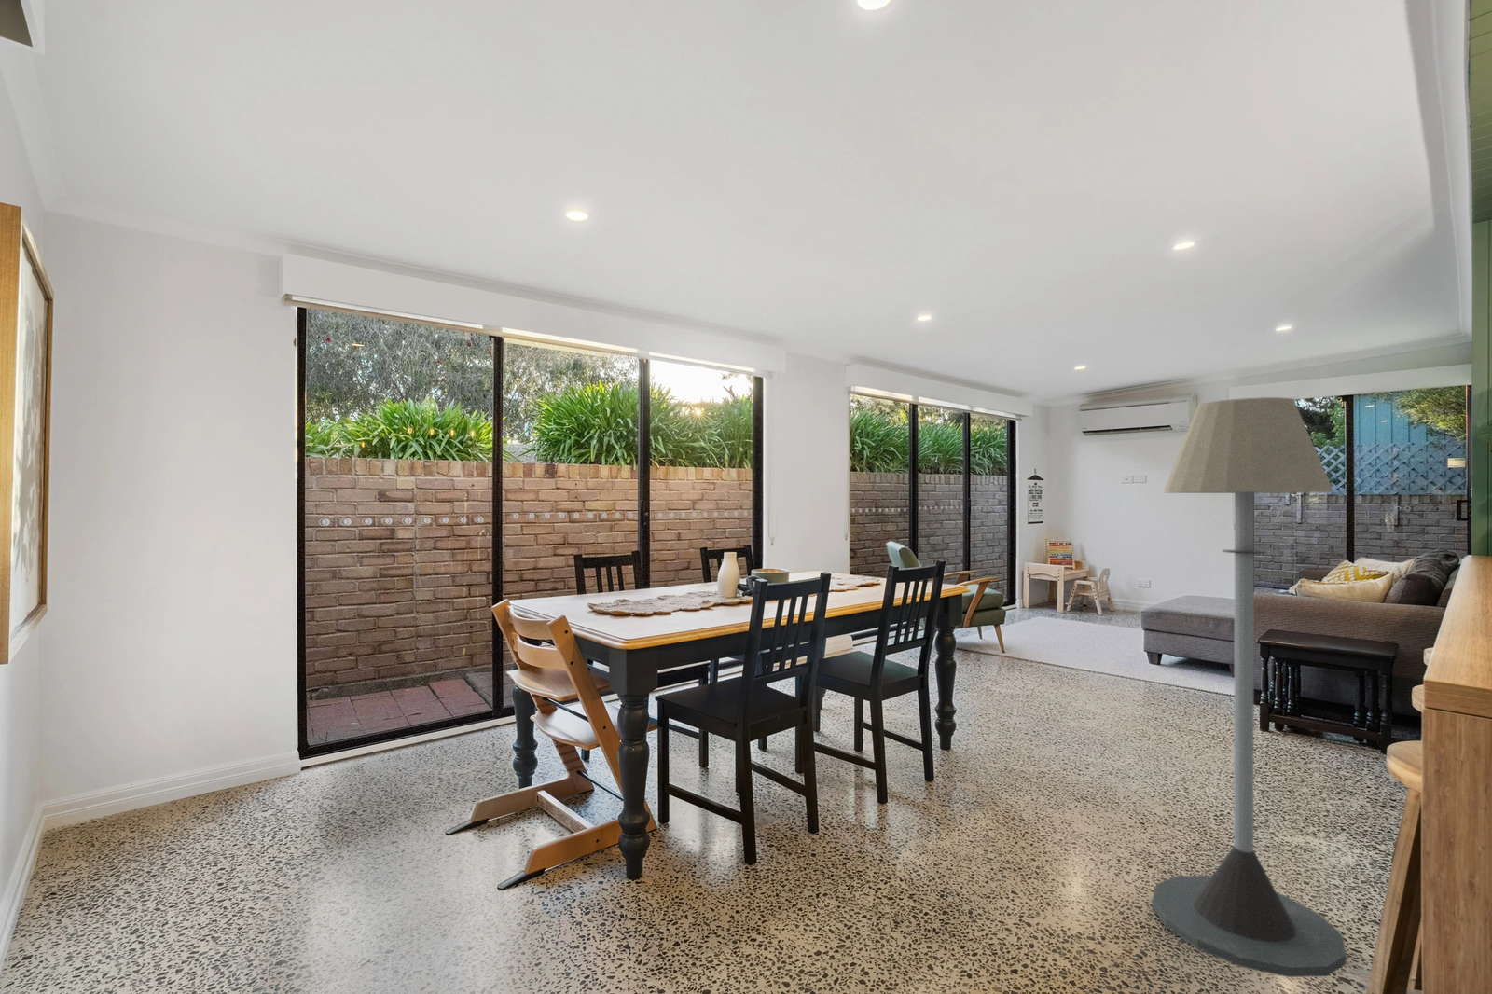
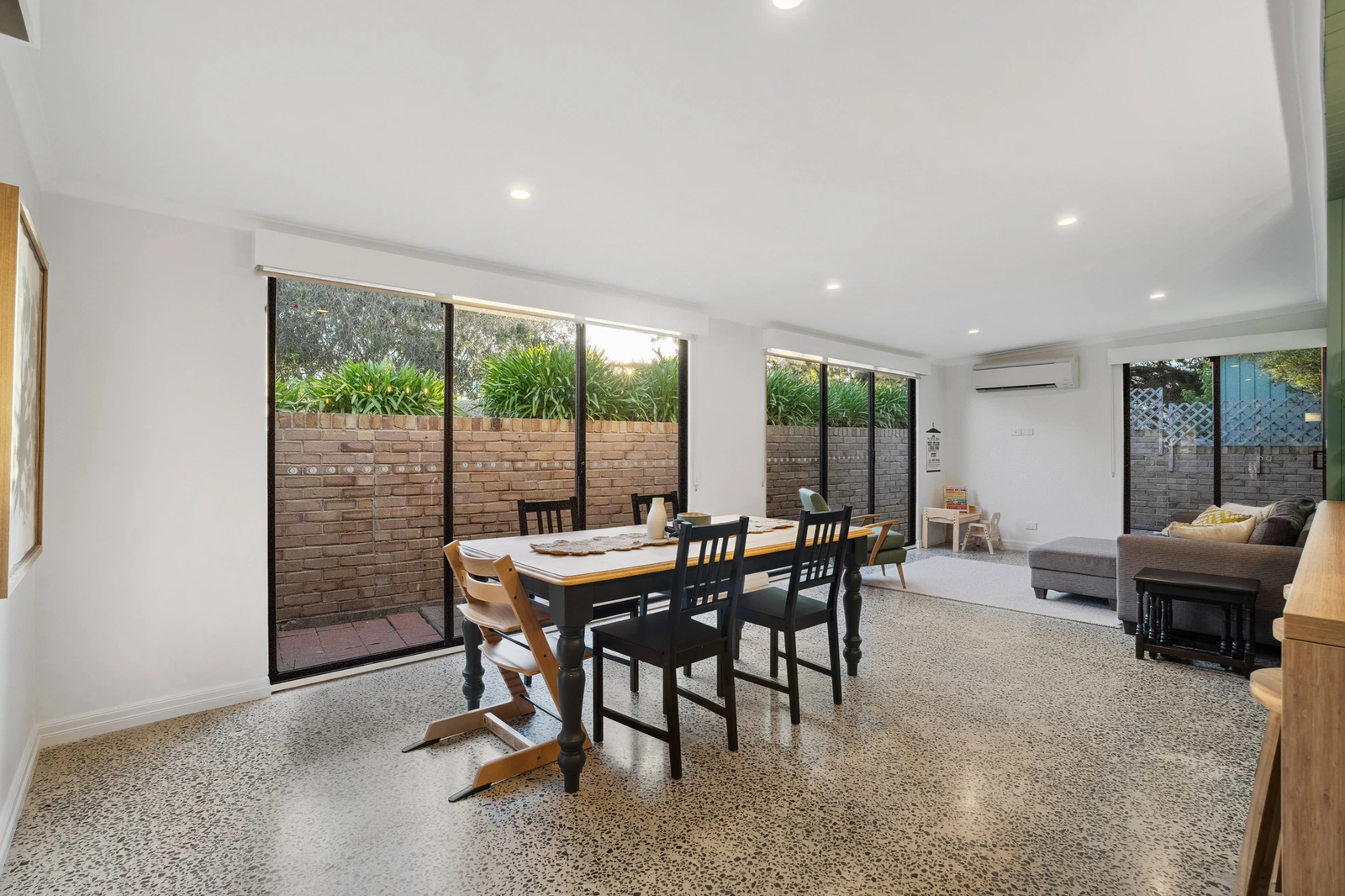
- floor lamp [1151,396,1348,978]
